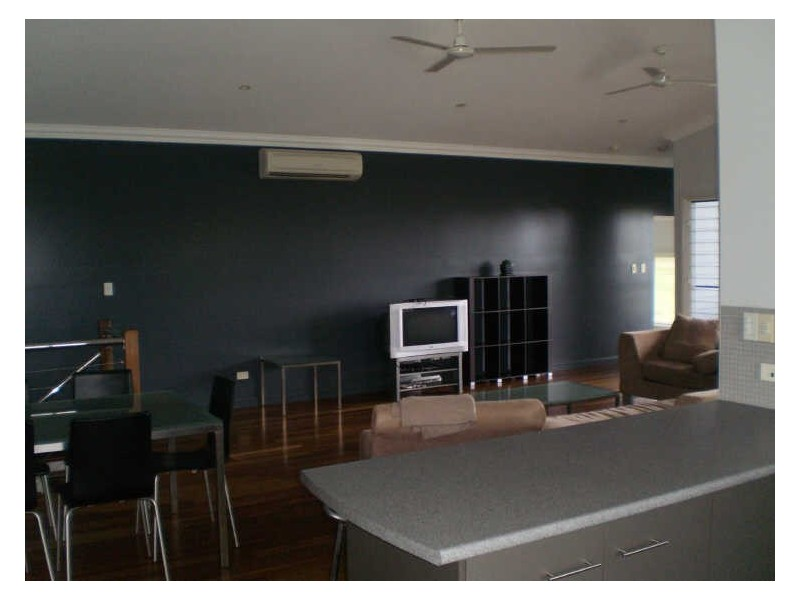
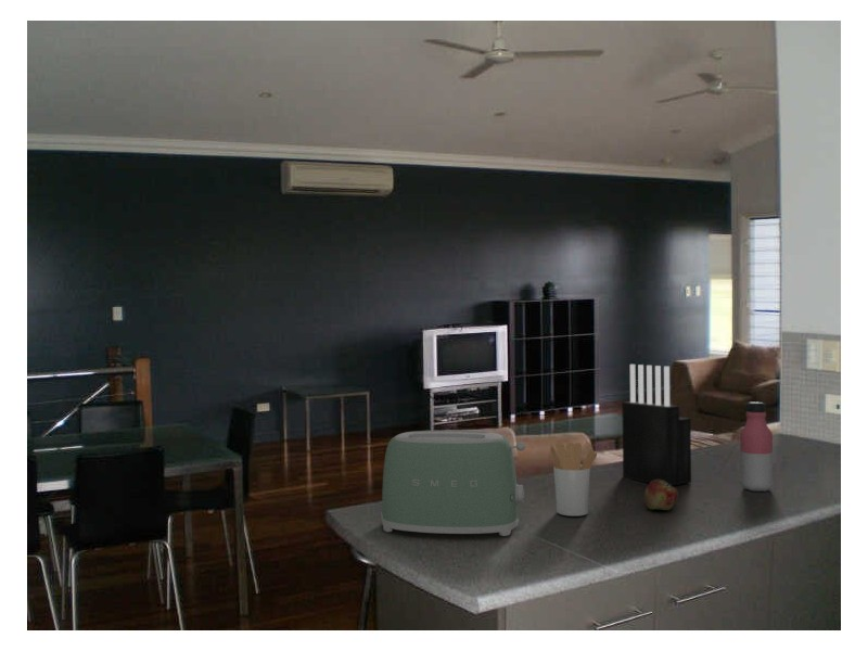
+ water bottle [739,401,774,493]
+ fruit [643,480,679,511]
+ knife block [621,363,692,486]
+ utensil holder [549,442,598,518]
+ toaster [380,430,526,537]
